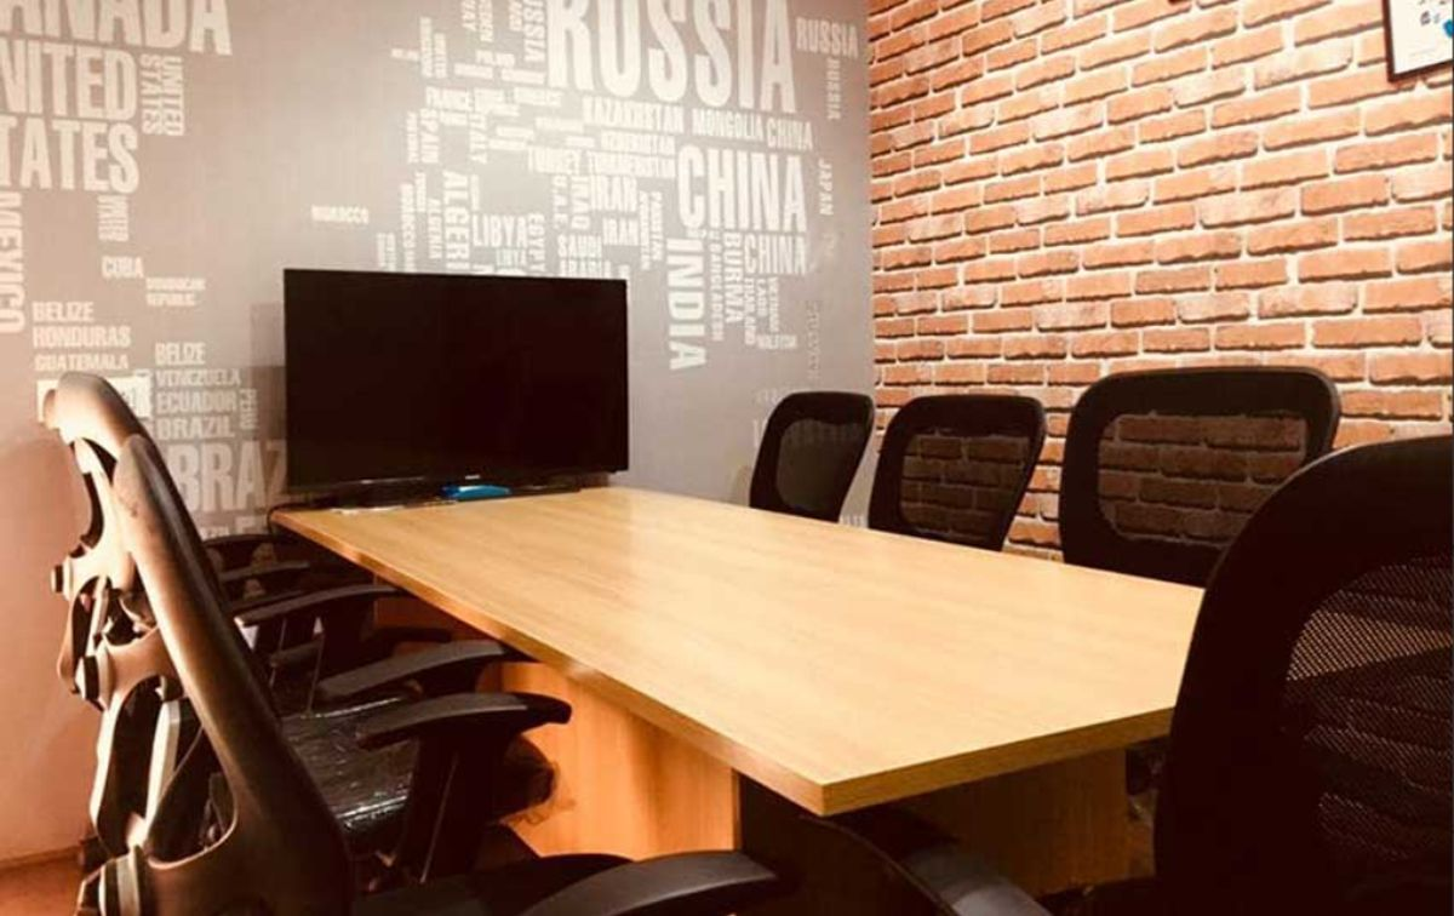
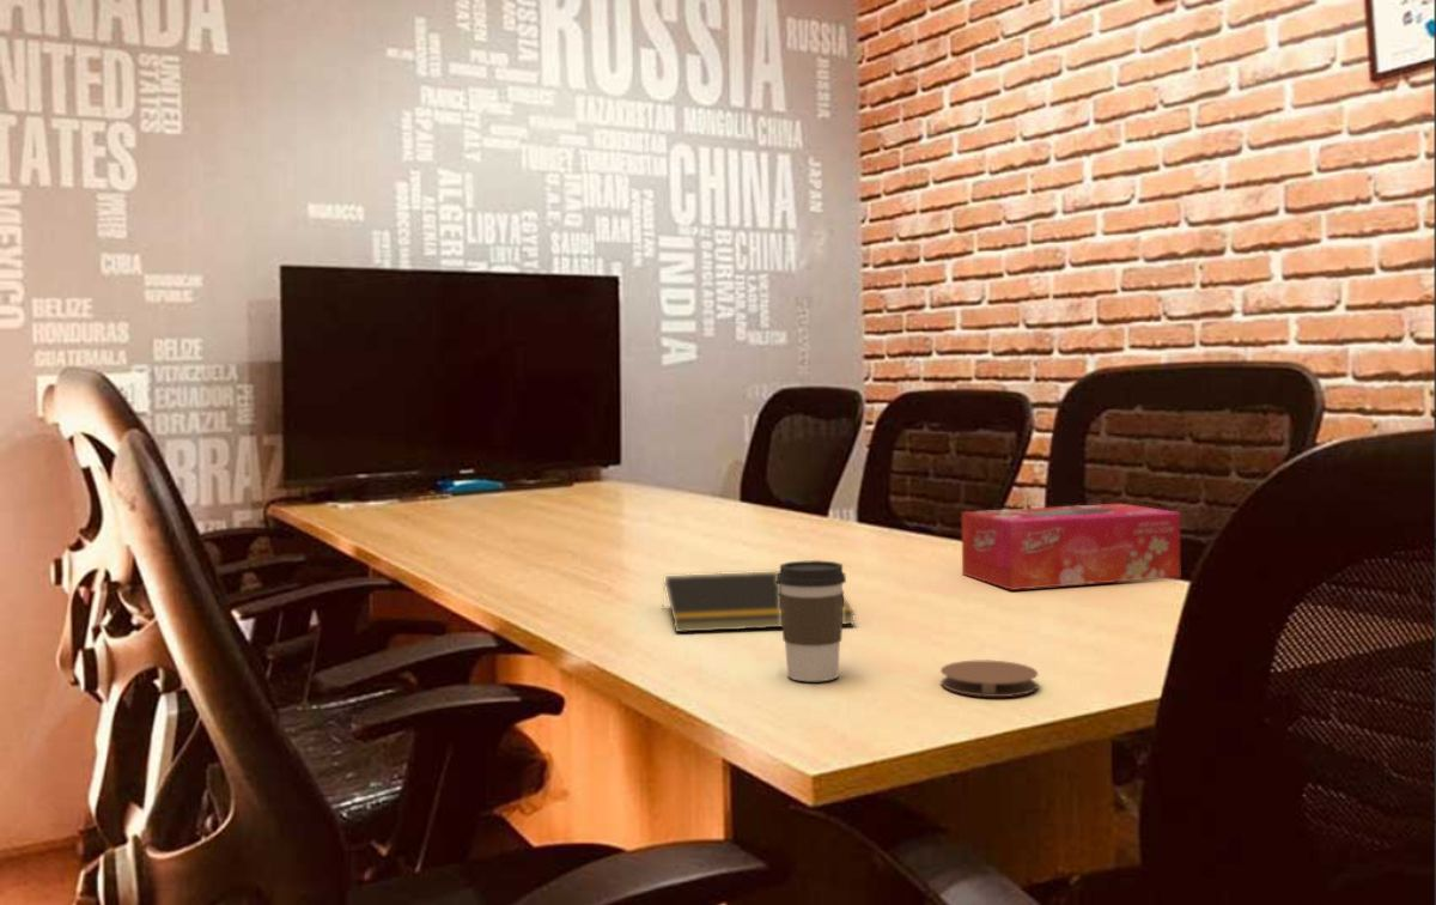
+ coffee cup [777,559,847,682]
+ notepad [661,571,856,633]
+ tissue box [961,503,1181,591]
+ coaster [939,660,1039,698]
